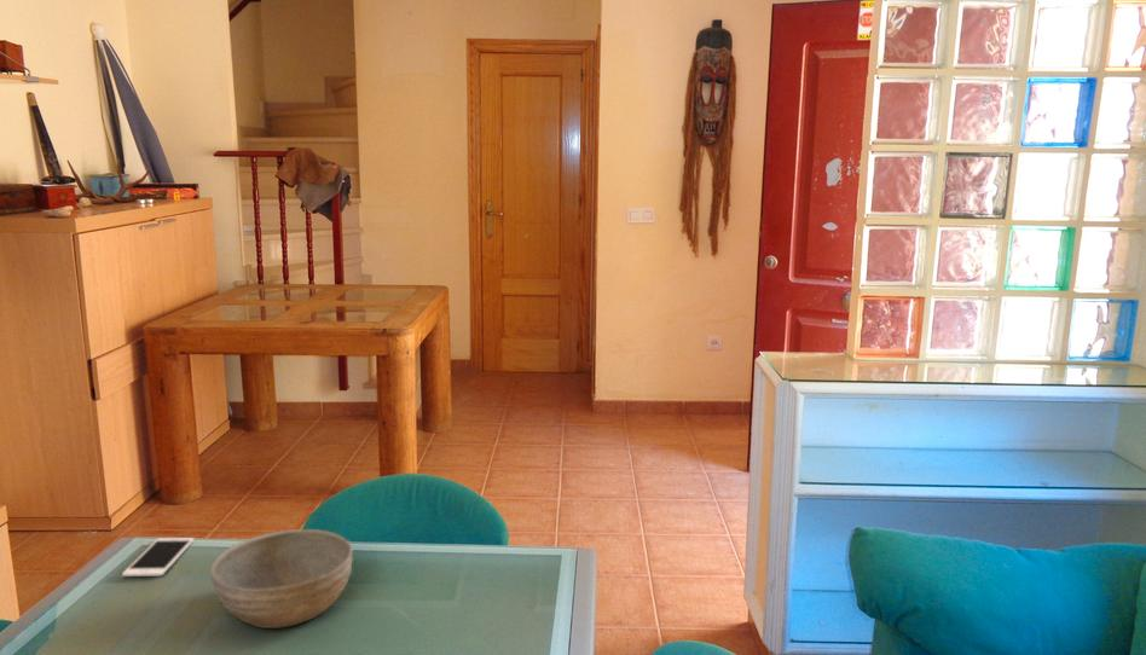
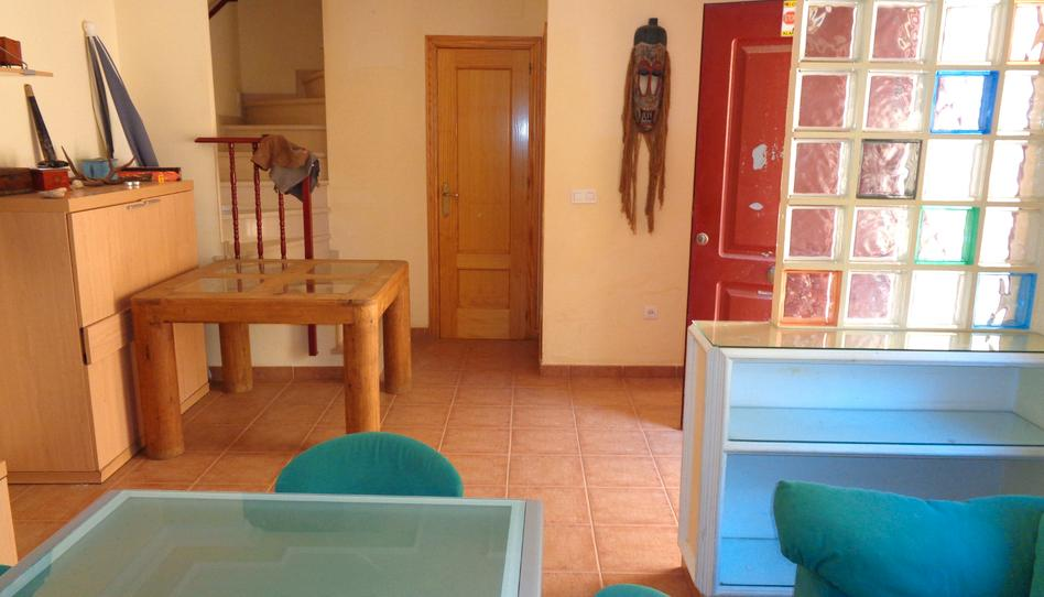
- cell phone [121,537,196,578]
- bowl [209,528,354,630]
